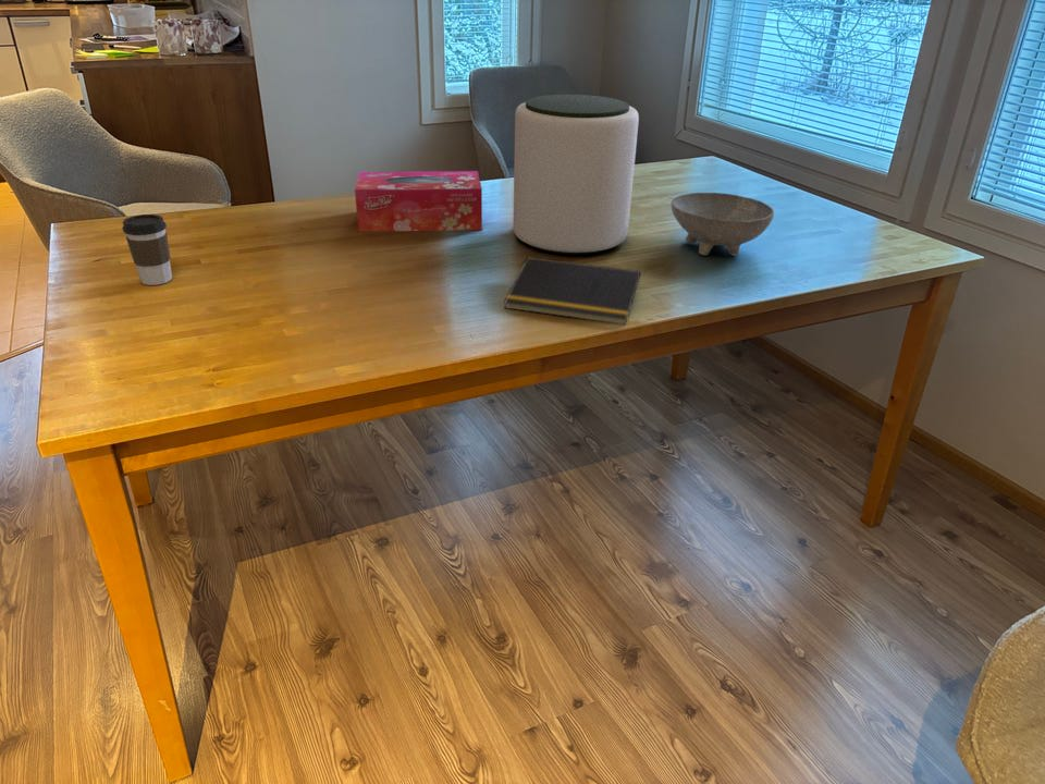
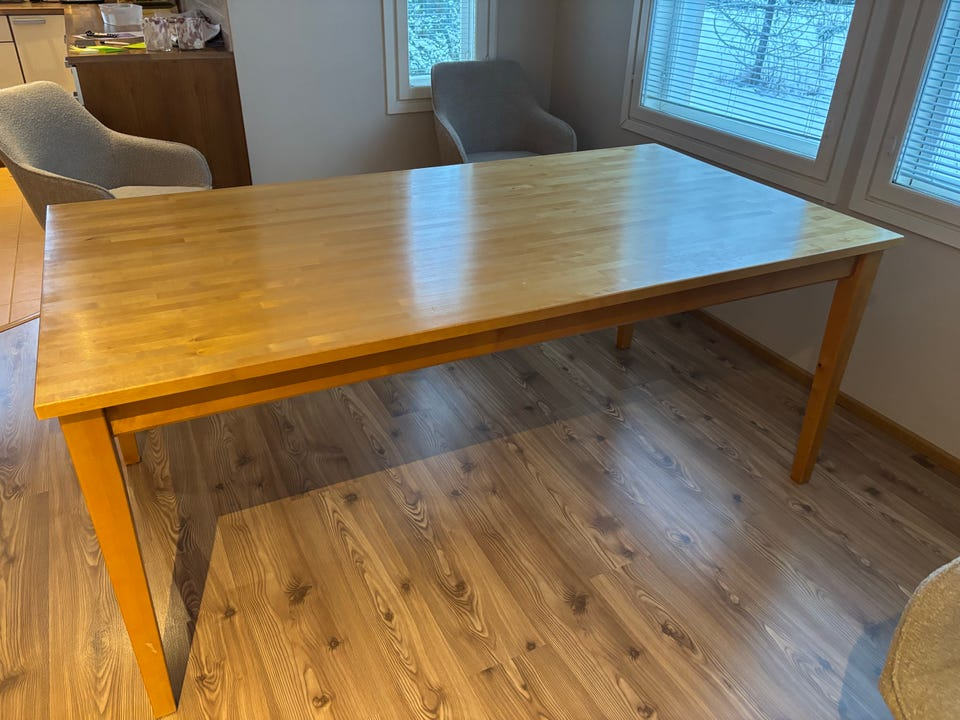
- bowl [671,192,775,256]
- tissue box [354,170,483,232]
- coffee cup [121,213,173,286]
- plant pot [513,94,640,256]
- notepad [503,256,641,326]
